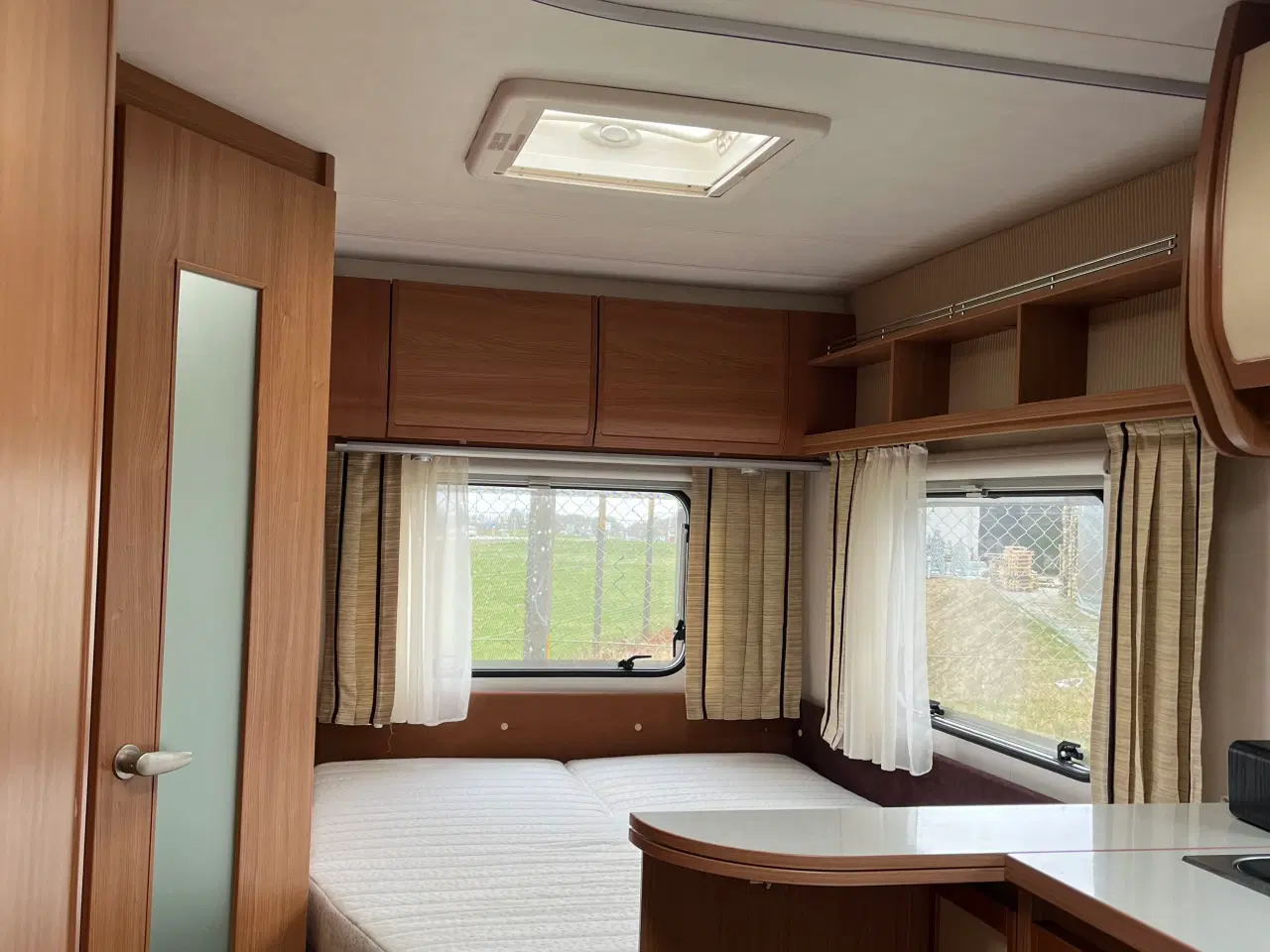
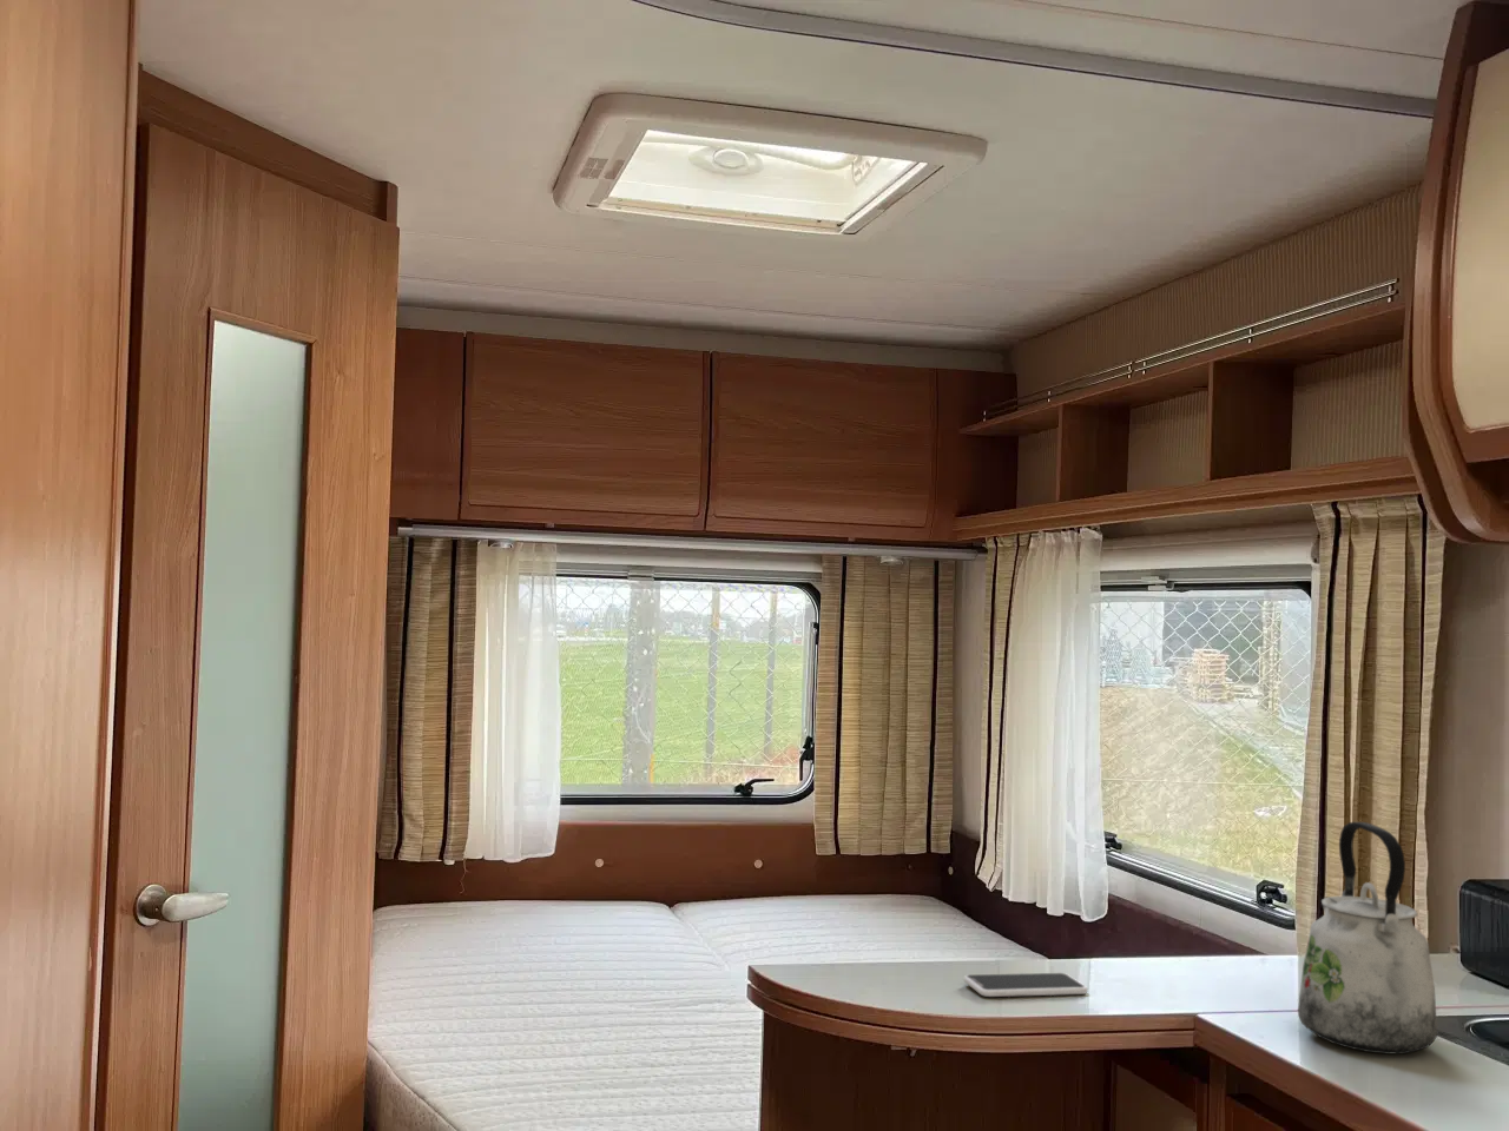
+ kettle [1296,821,1438,1056]
+ smartphone [964,972,1090,998]
